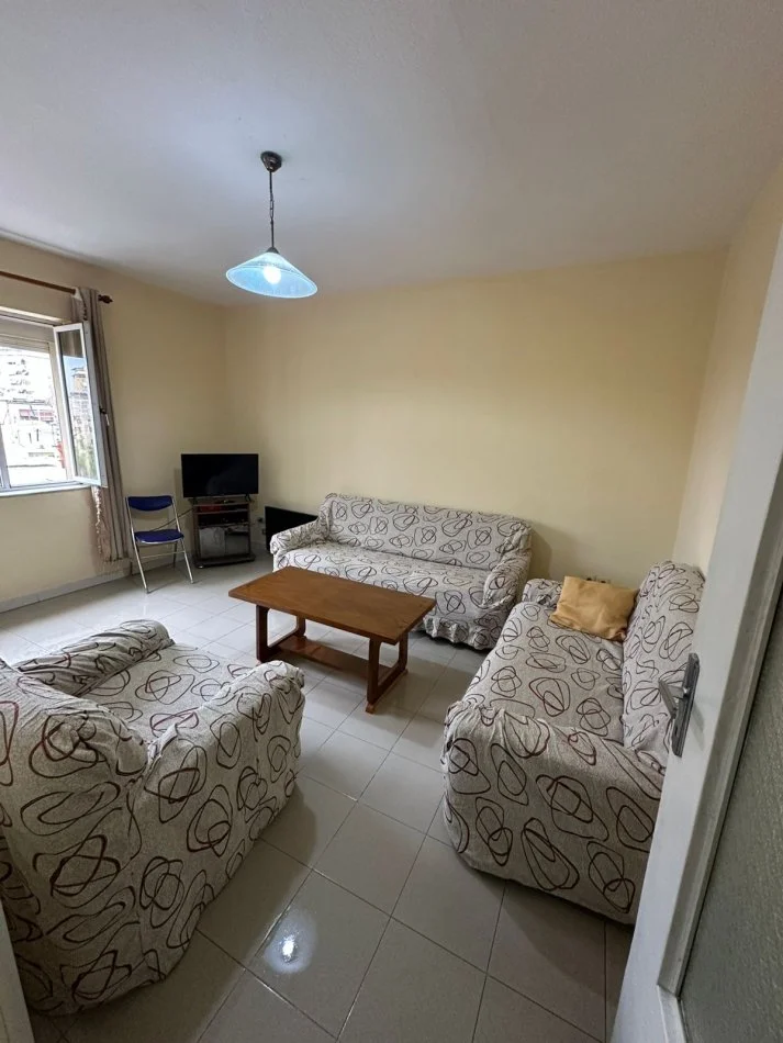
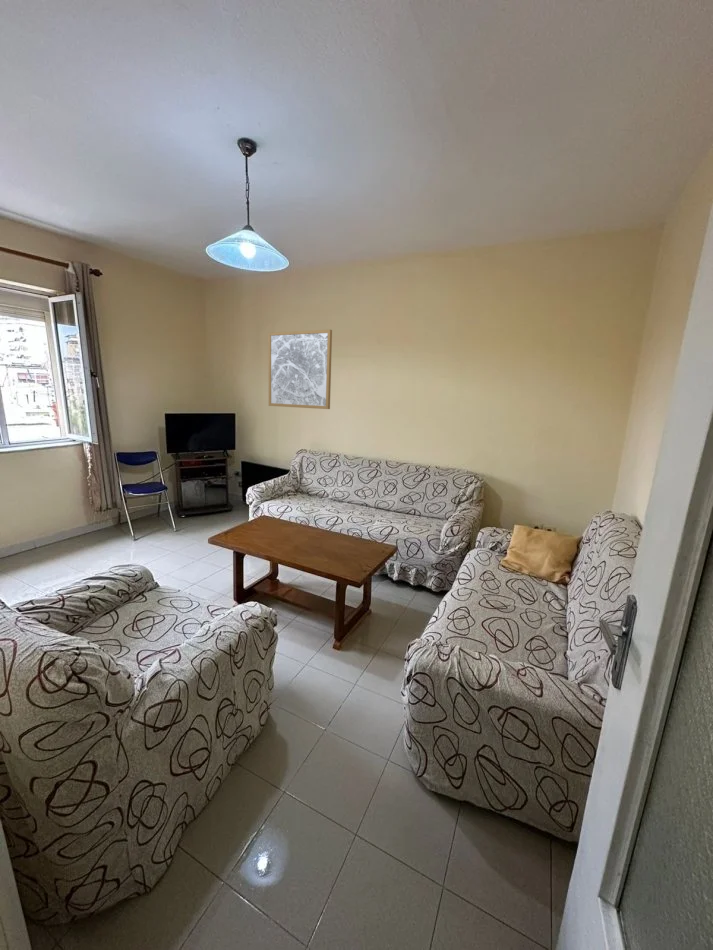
+ wall art [267,329,333,410]
